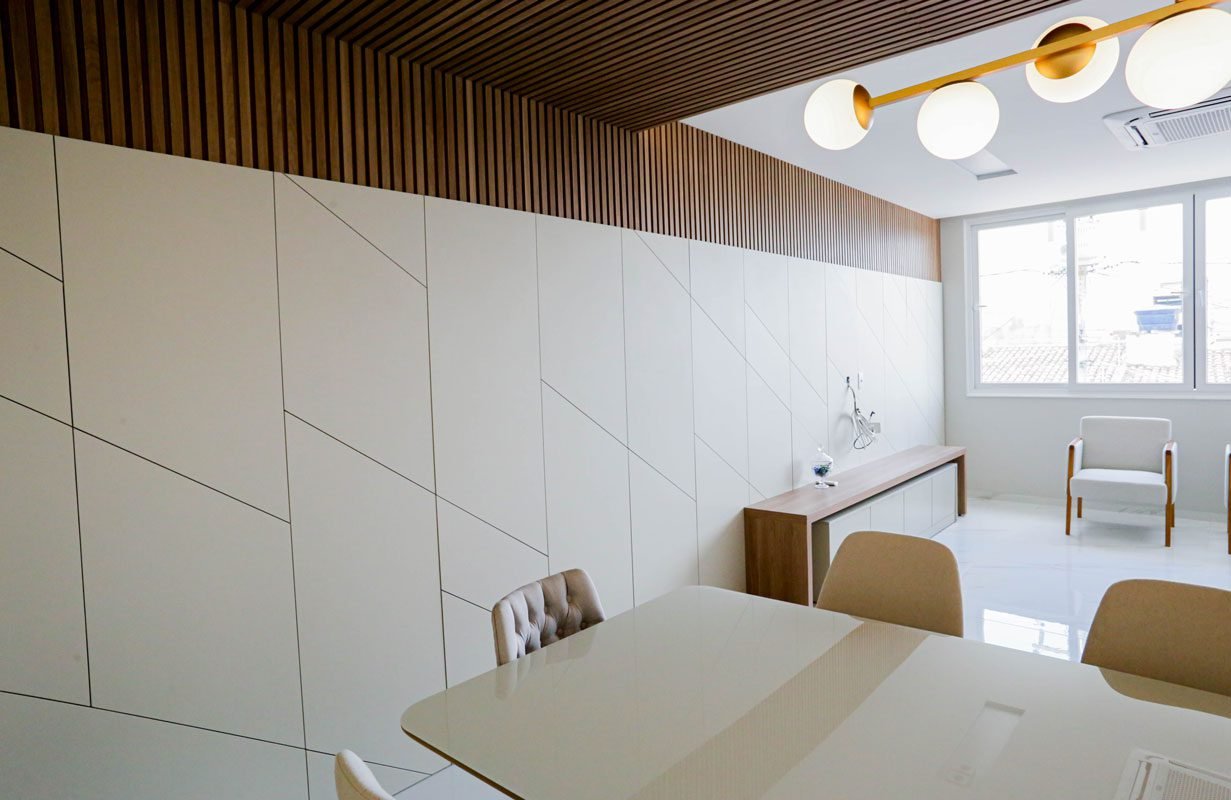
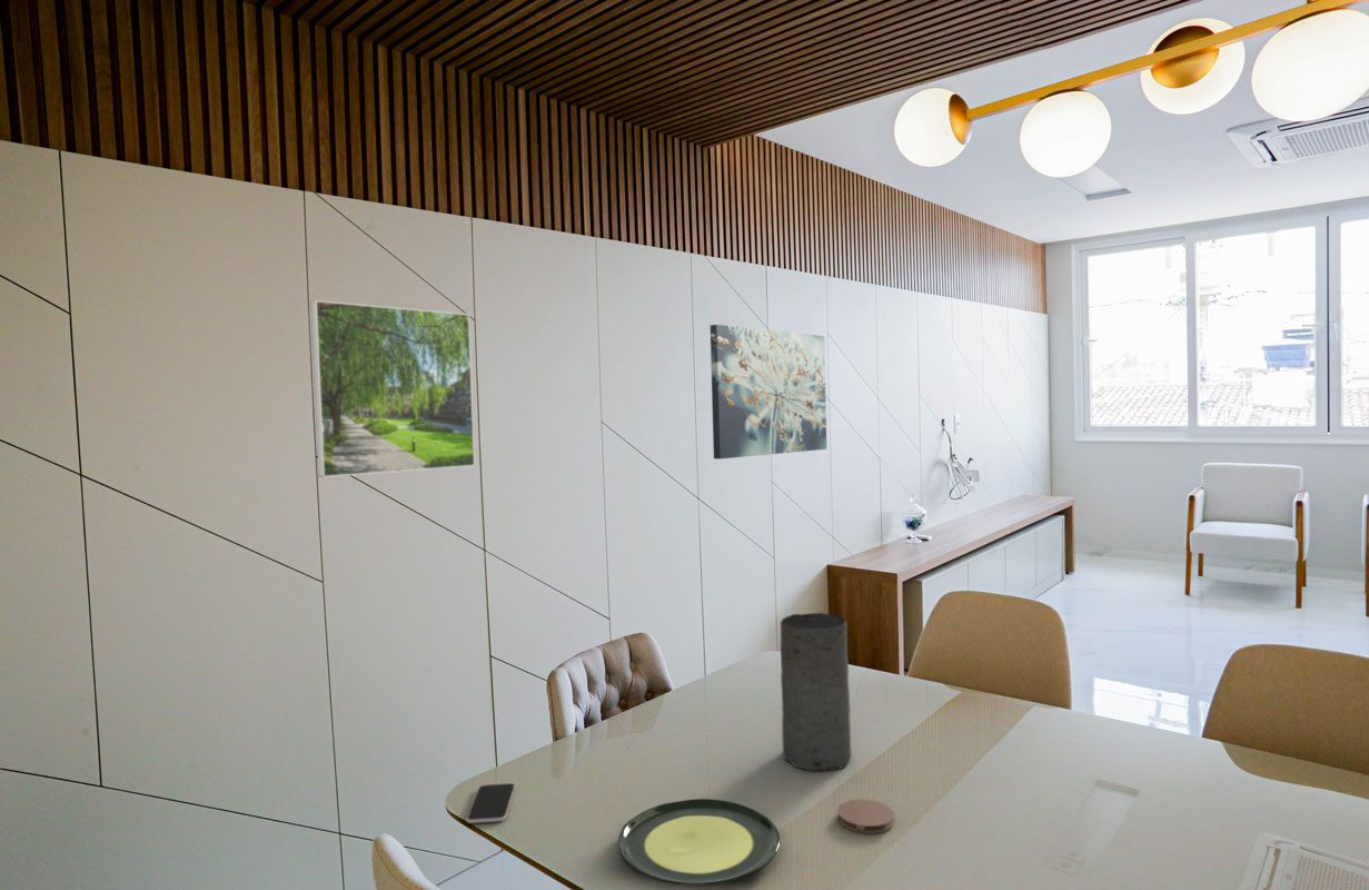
+ smartphone [466,782,516,824]
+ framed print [309,299,476,478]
+ wall art [710,324,827,459]
+ coaster [837,798,895,834]
+ plate [617,798,781,887]
+ vase [780,612,852,772]
